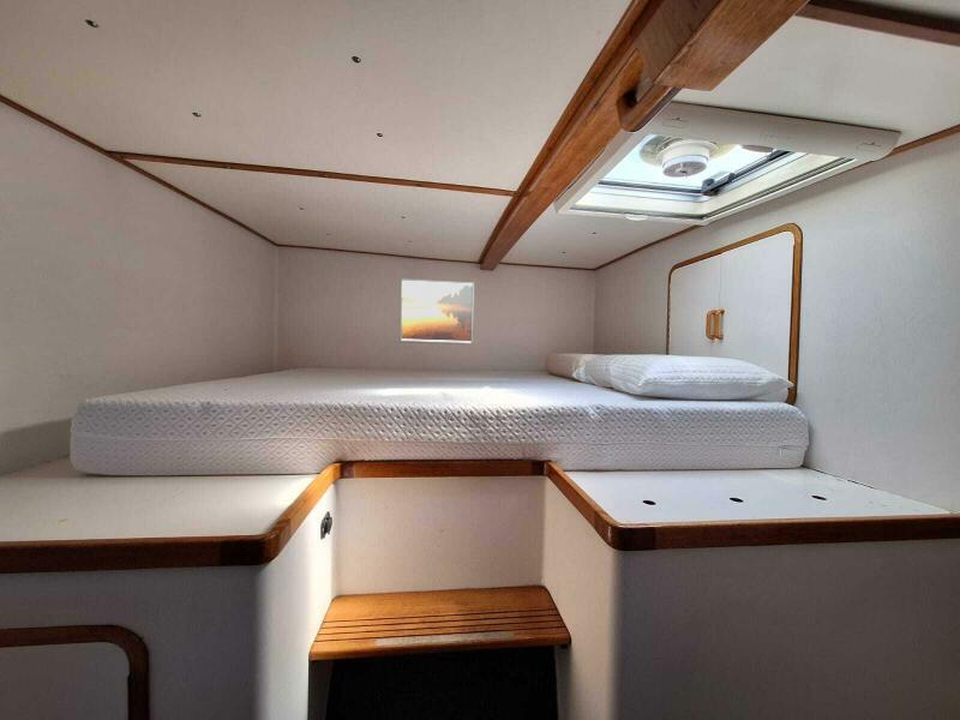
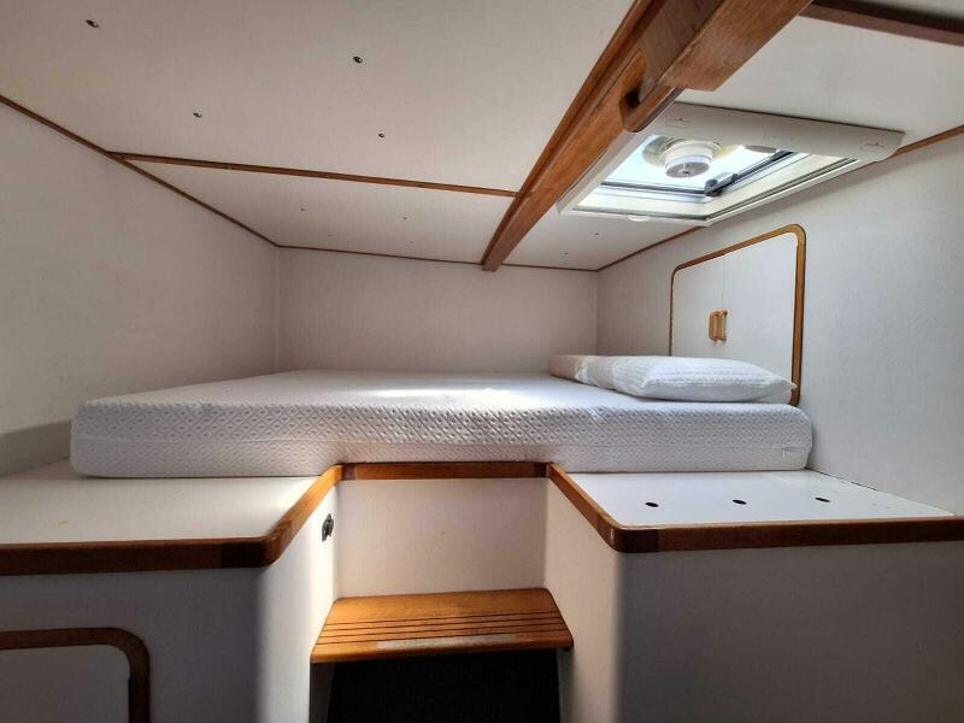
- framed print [398,277,476,346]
